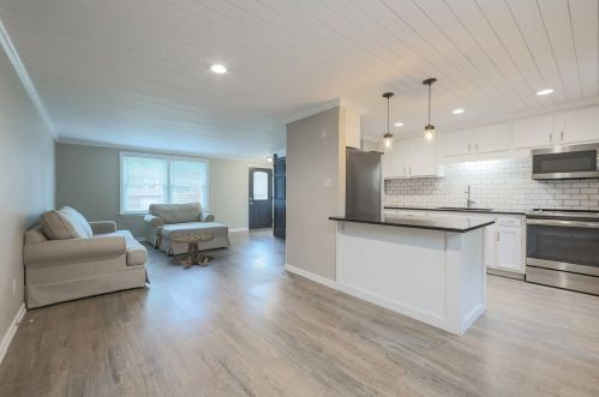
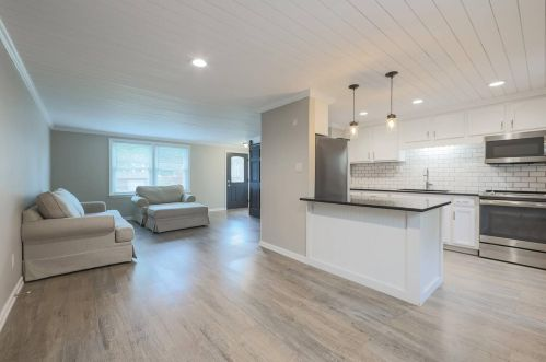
- side table [170,233,215,270]
